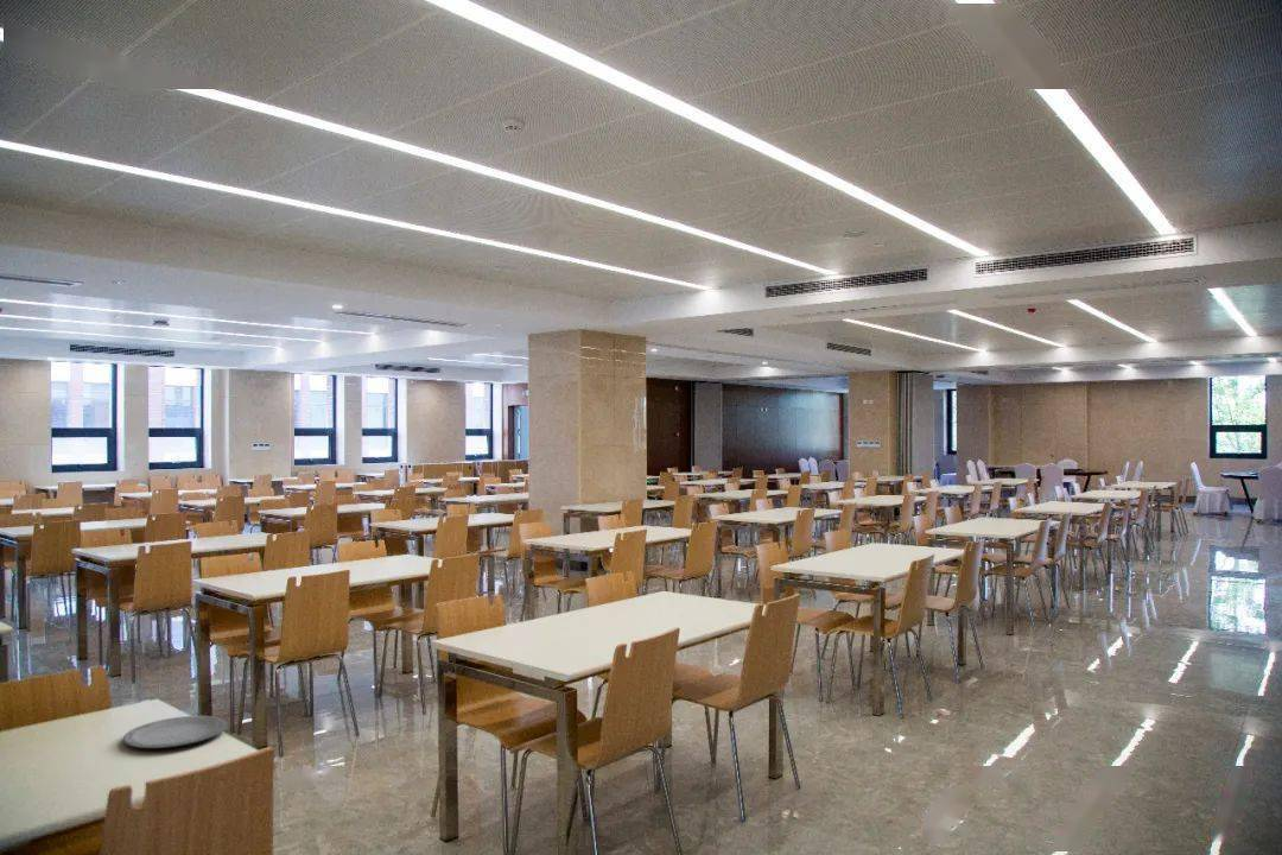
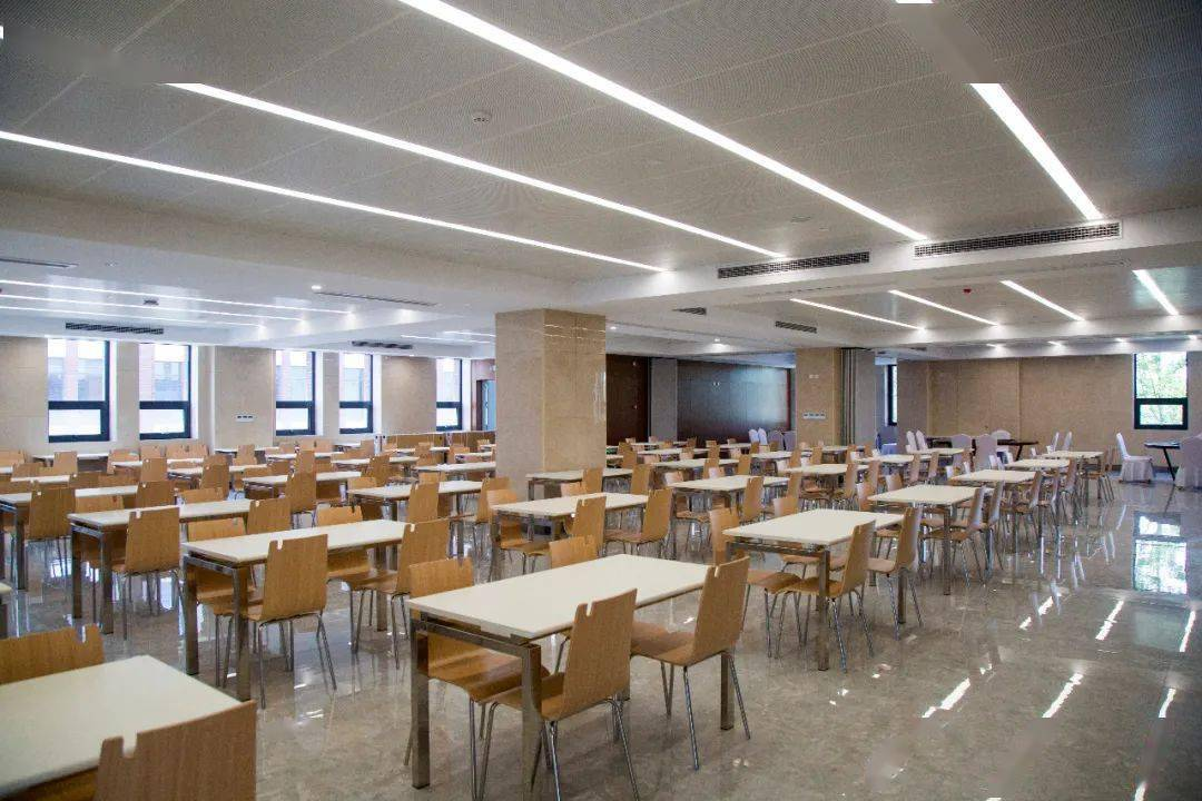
- plate [122,715,228,749]
